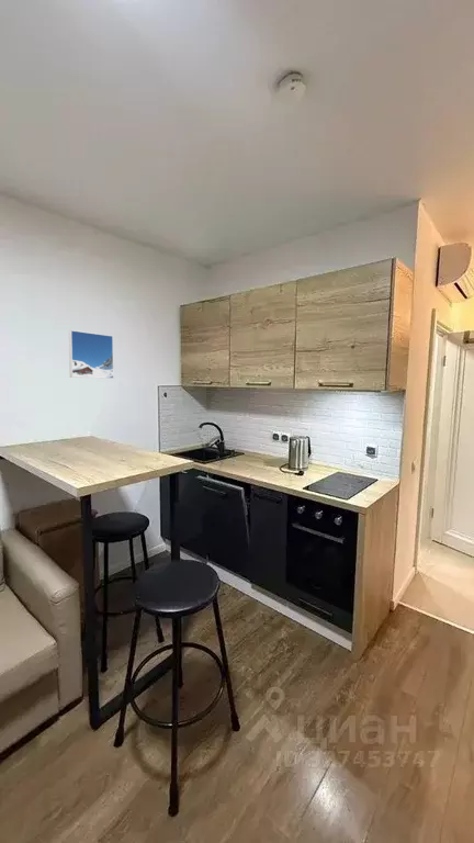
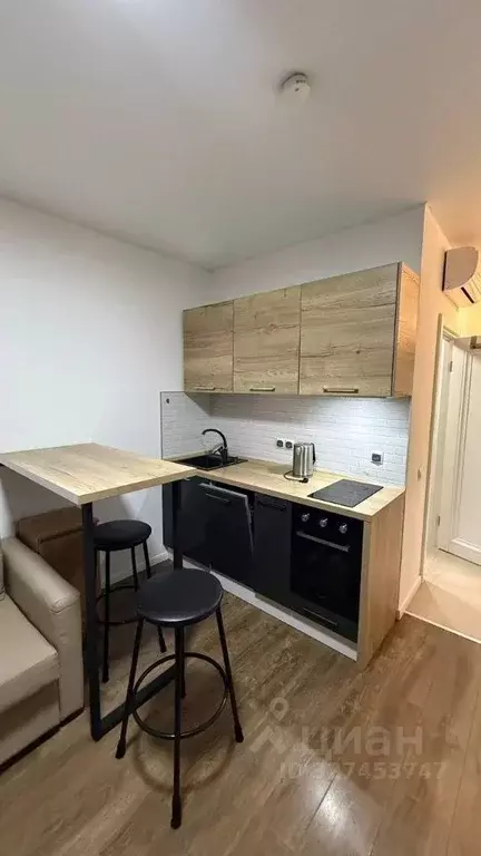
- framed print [68,329,115,380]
